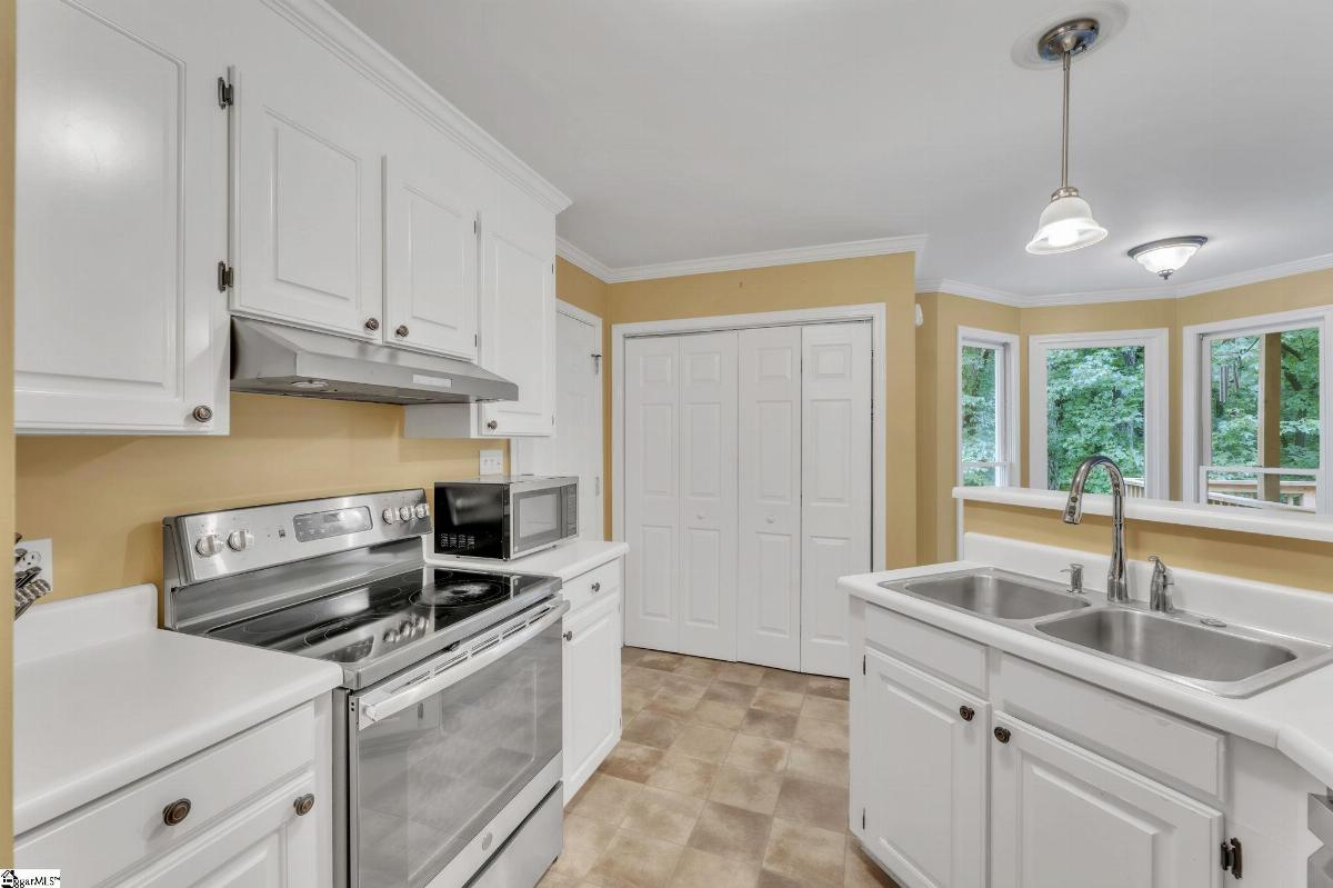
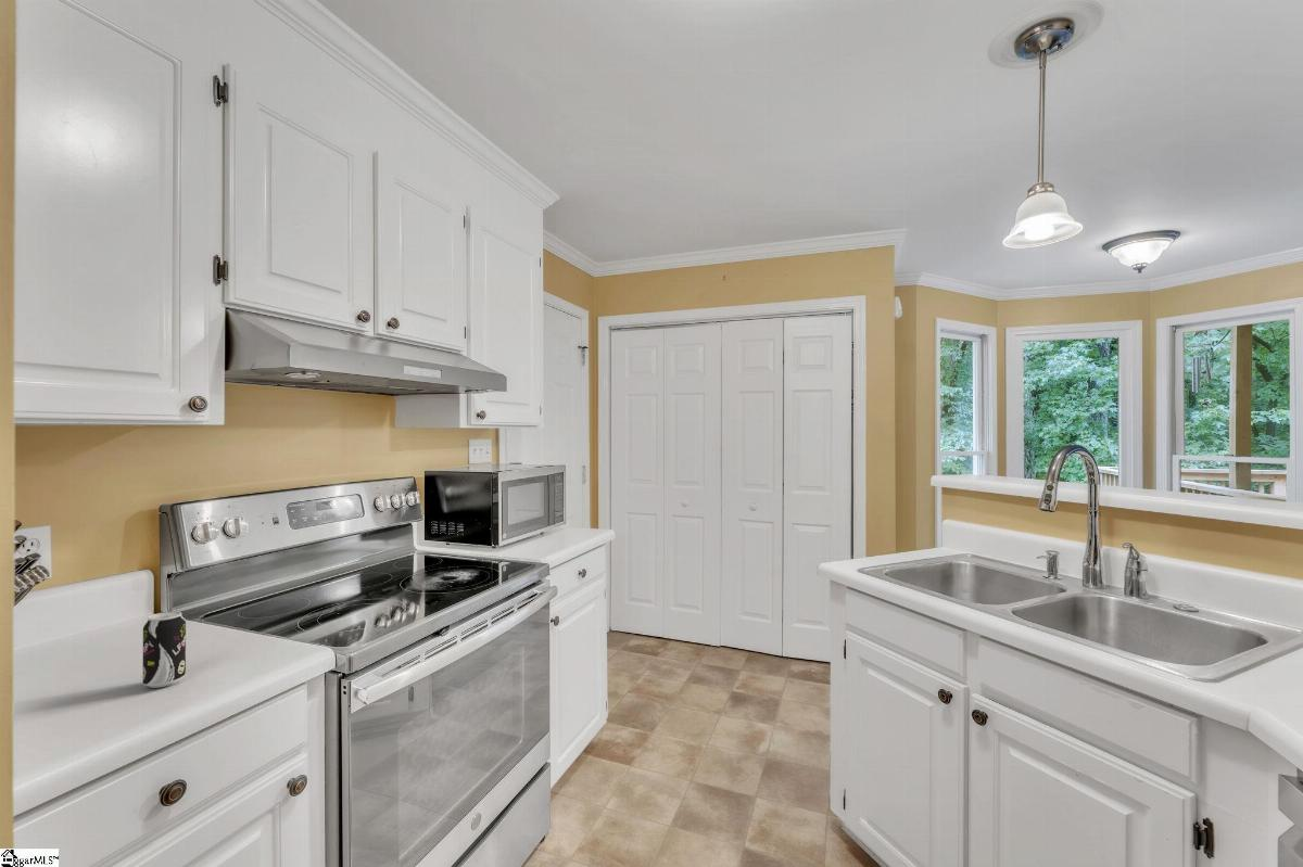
+ beverage can [141,610,187,689]
